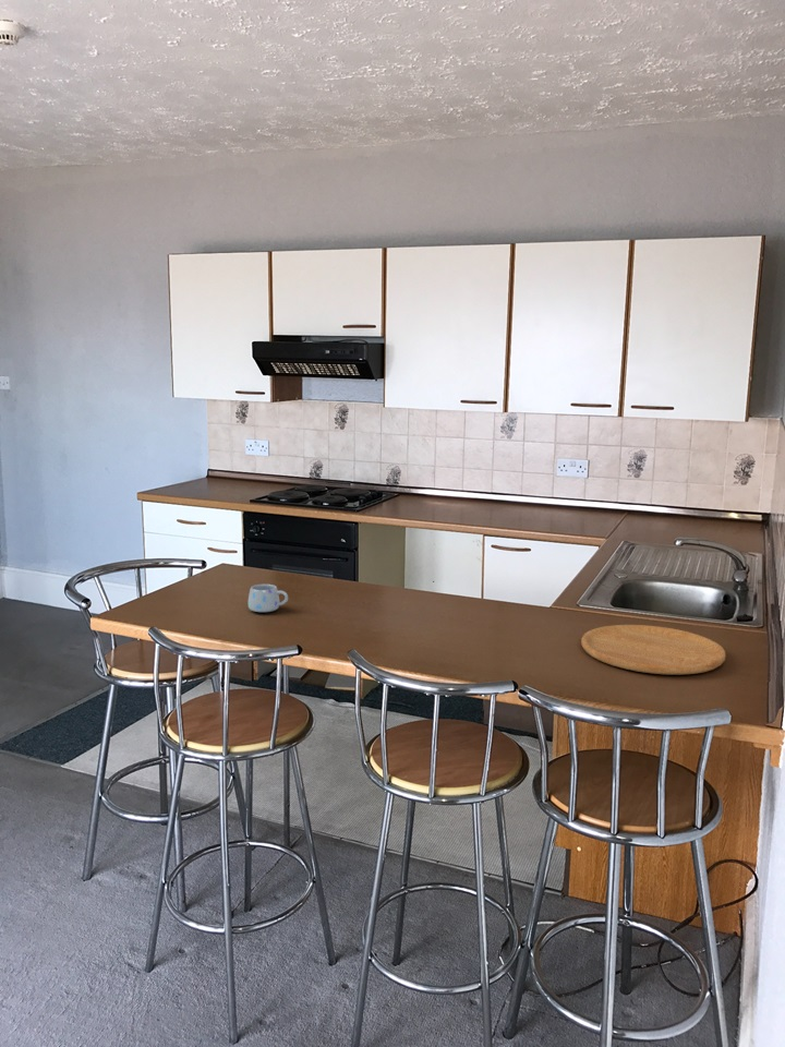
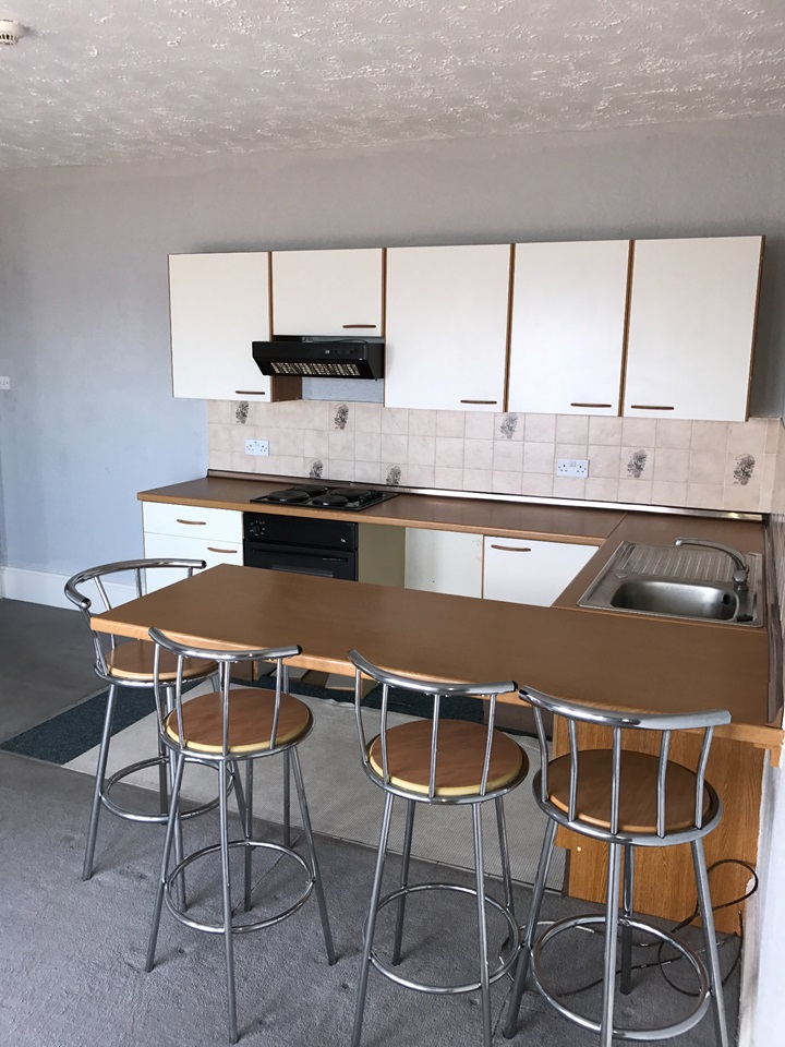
- cutting board [580,624,726,675]
- mug [247,583,289,613]
